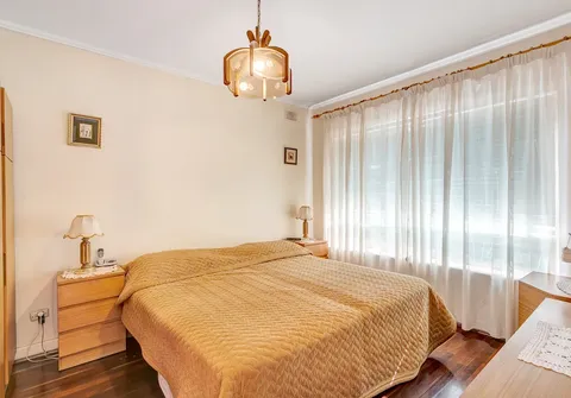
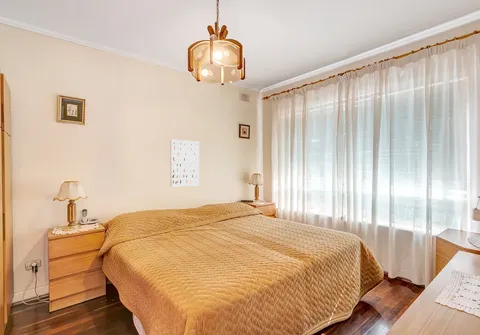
+ wall art [170,139,200,188]
